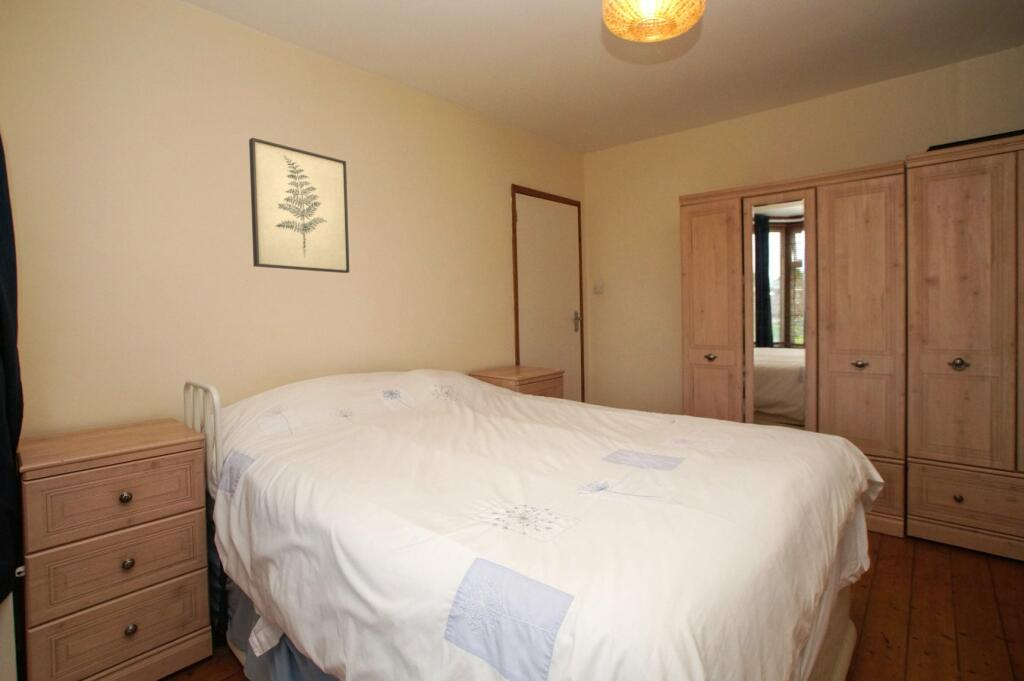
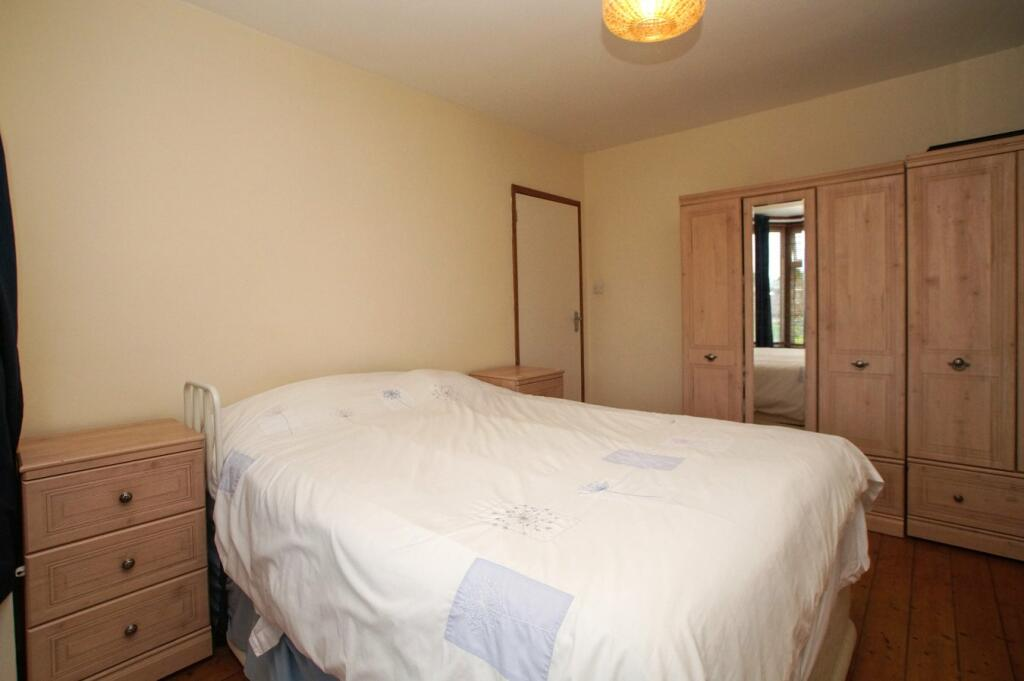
- wall art [248,137,350,274]
